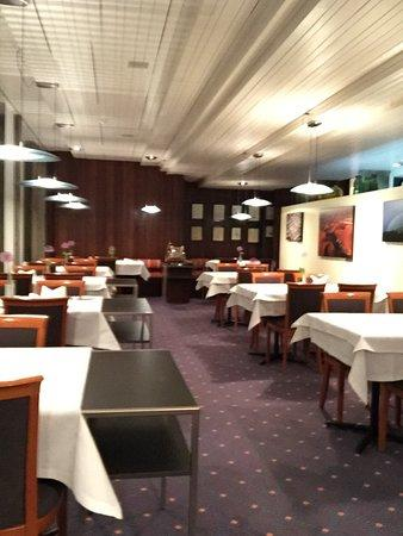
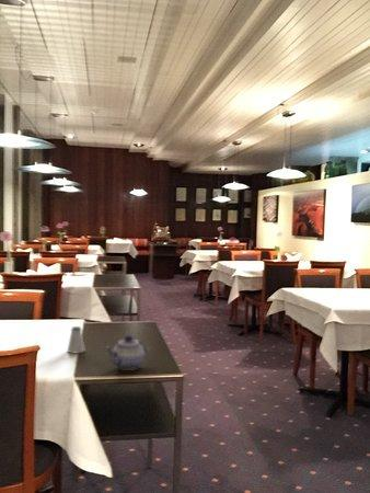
+ saltshaker [66,325,85,354]
+ teapot [105,334,150,371]
